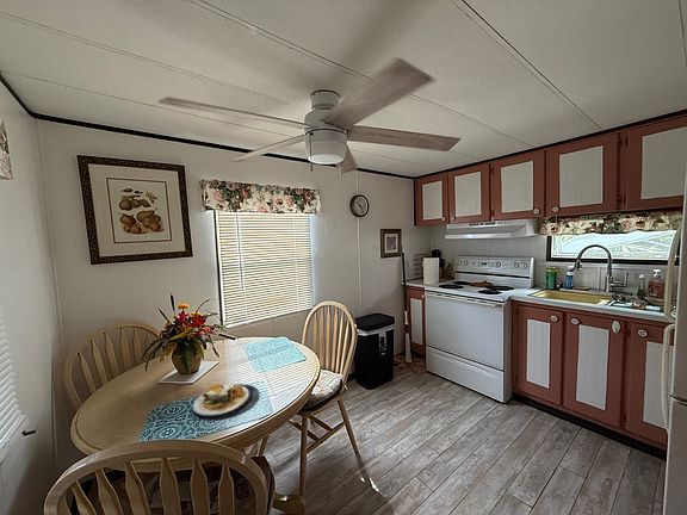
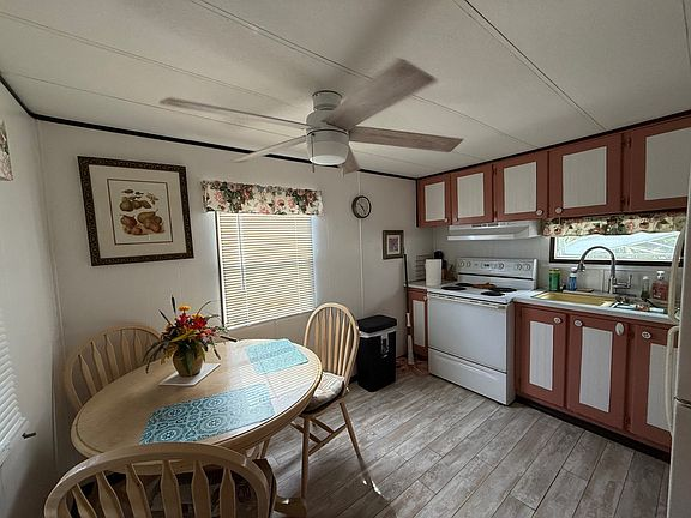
- plate [192,383,260,421]
